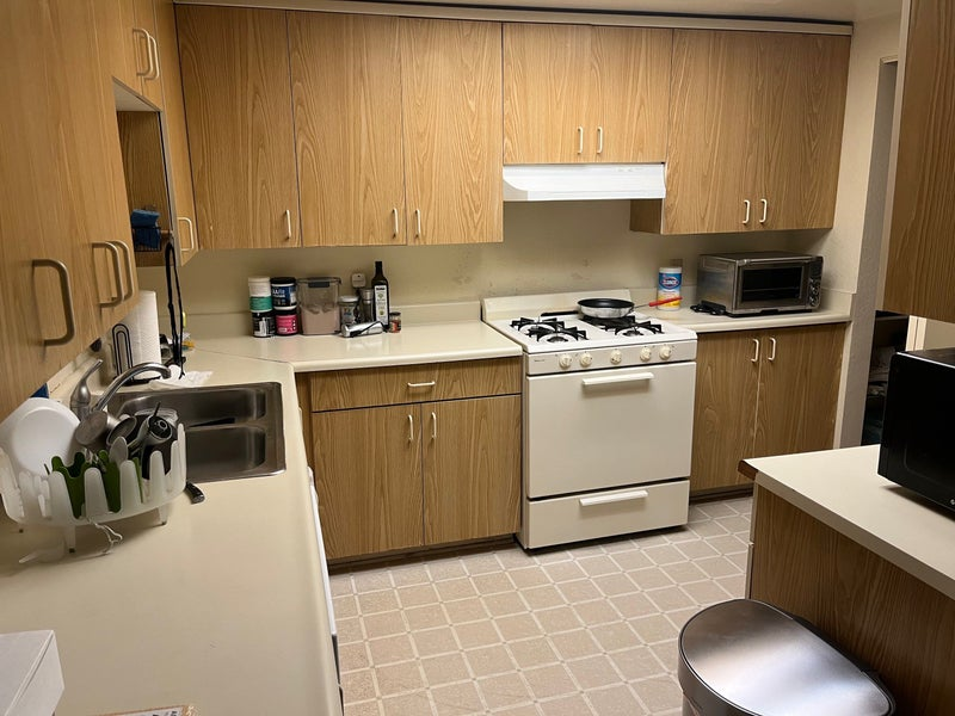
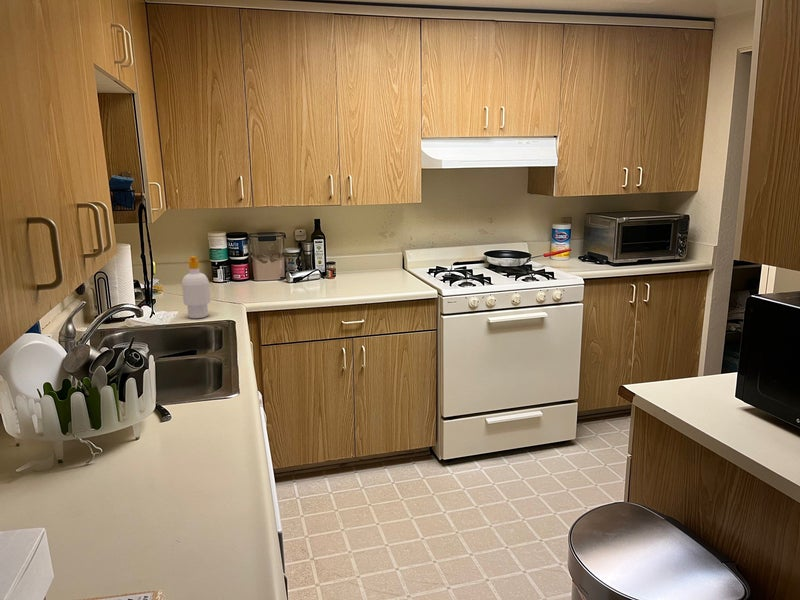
+ soap bottle [181,255,212,319]
